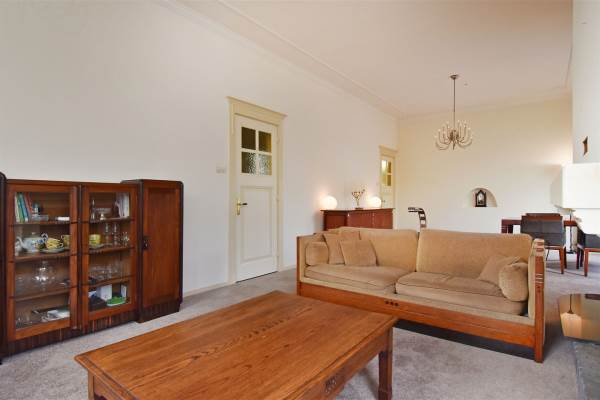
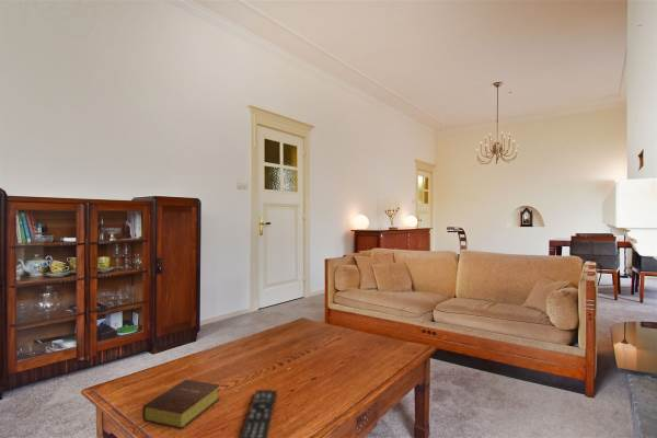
+ remote control [239,389,278,438]
+ bible [141,379,221,430]
